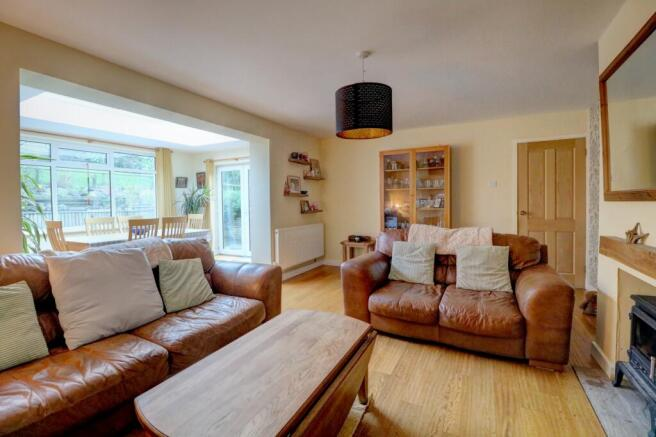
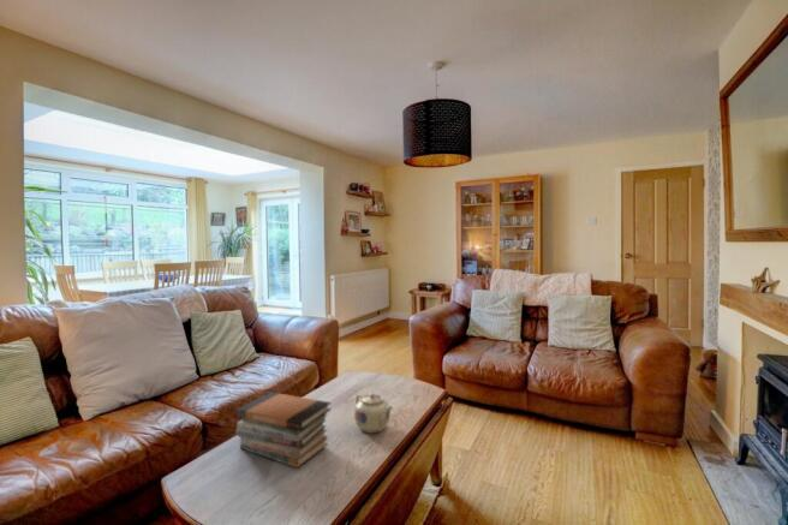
+ book stack [235,390,333,469]
+ teapot [353,392,394,435]
